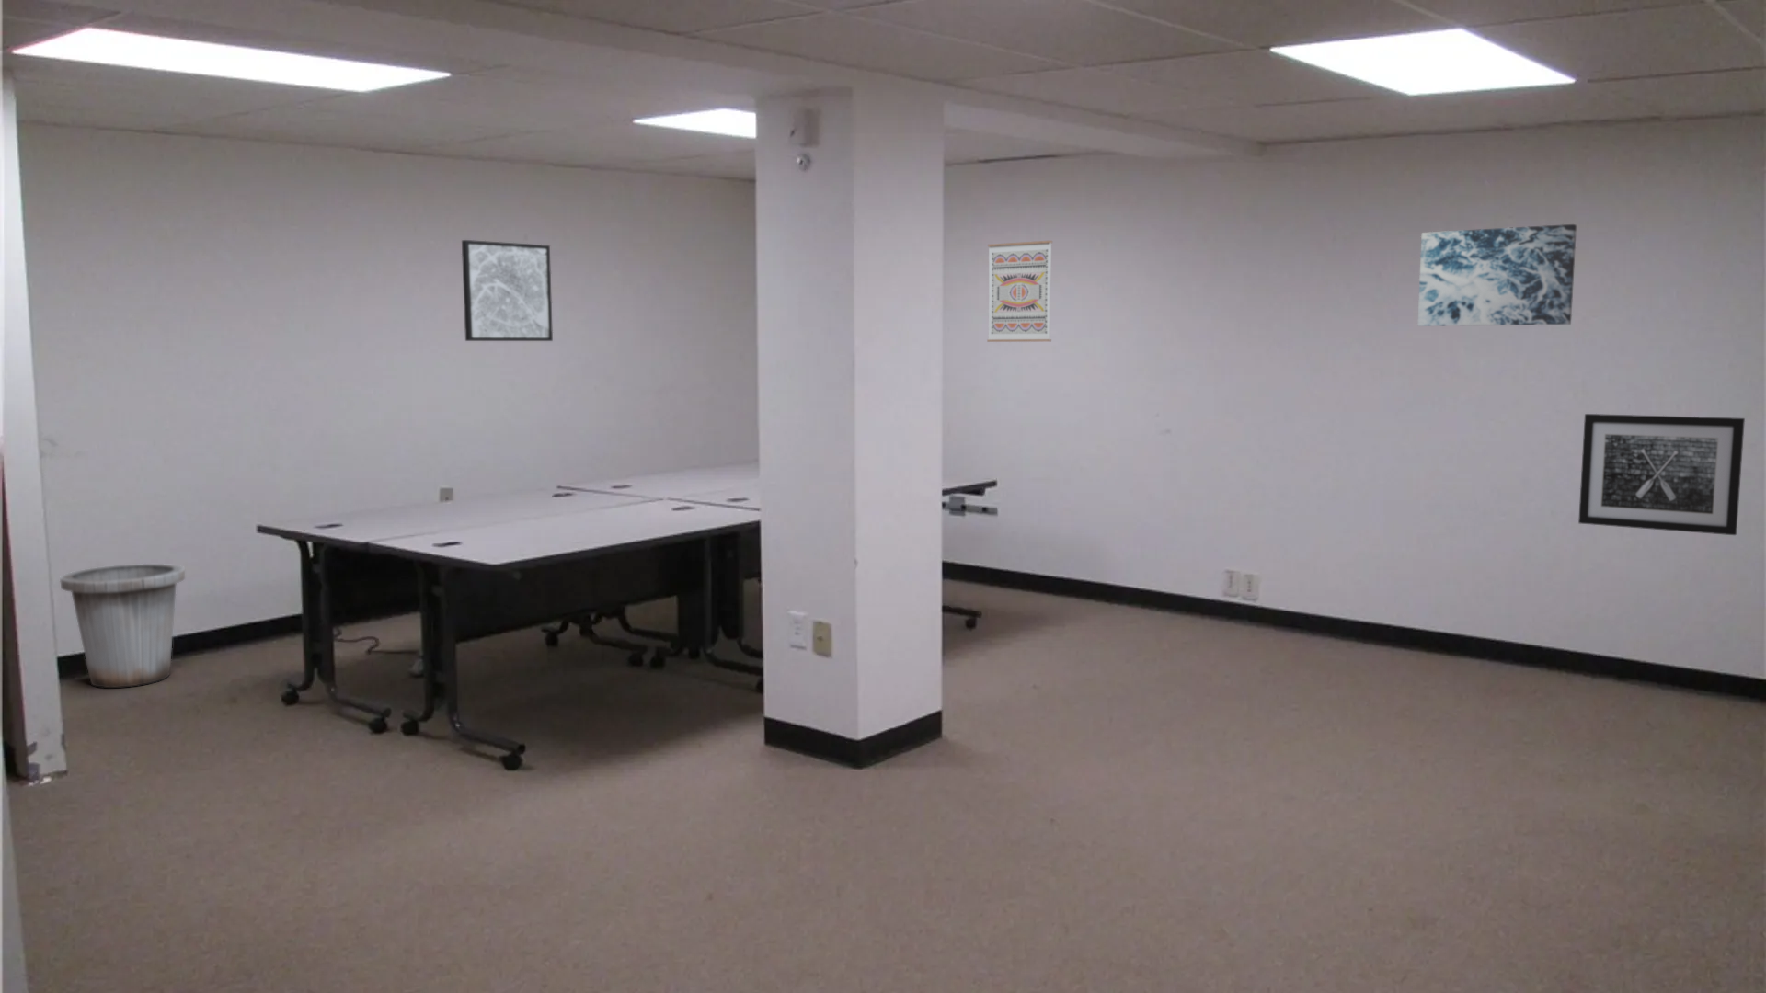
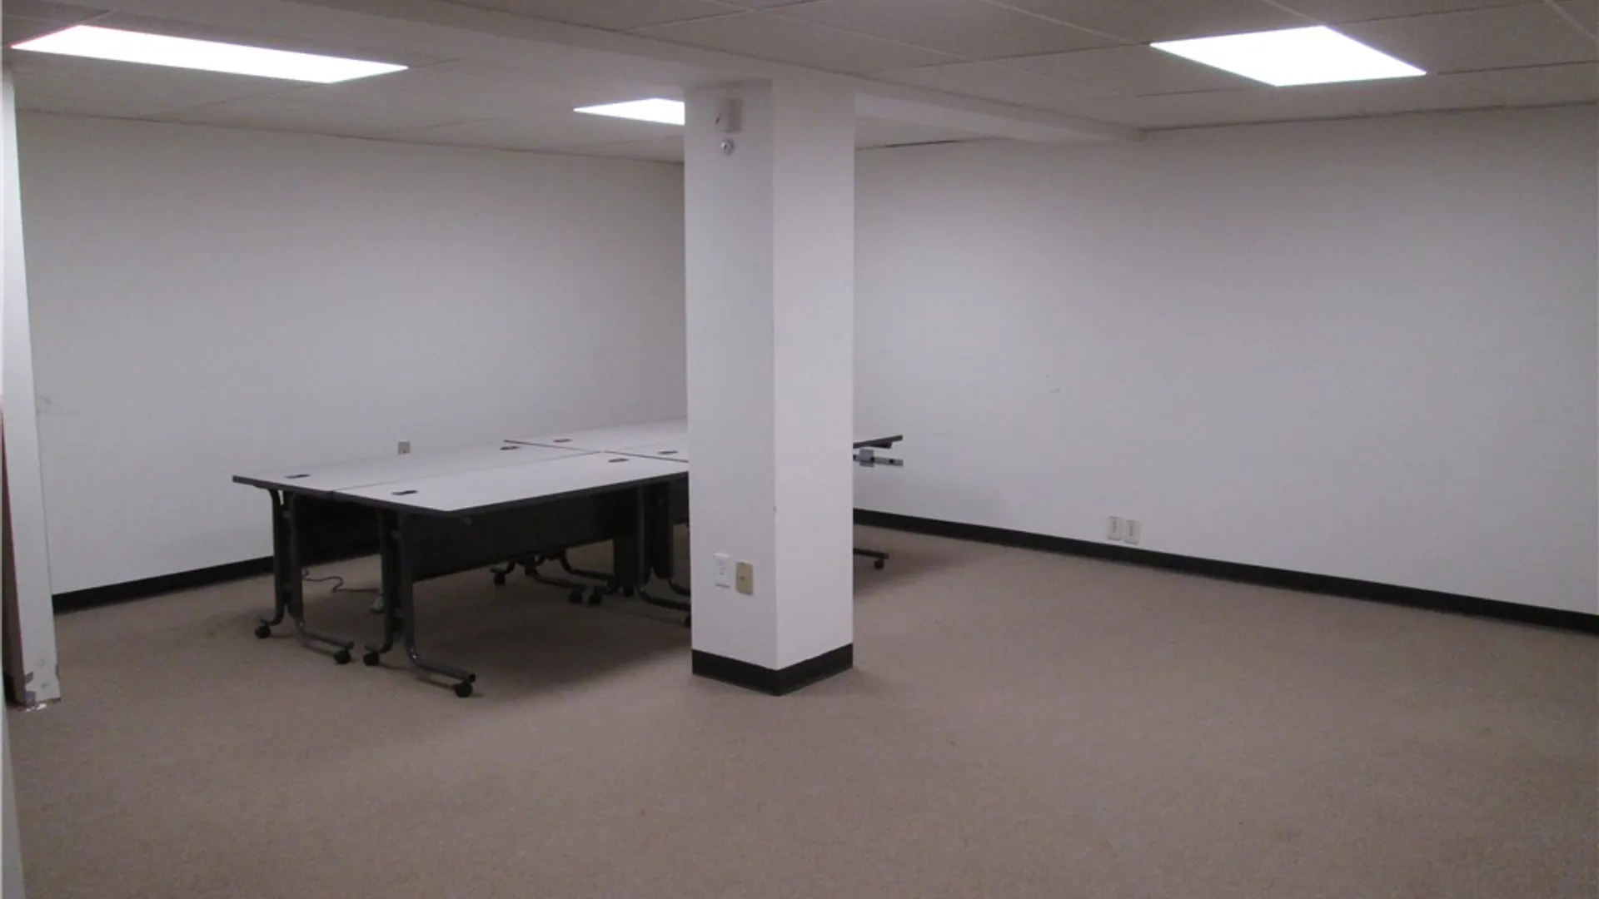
- wall art [461,239,554,342]
- wall art [986,240,1053,343]
- wall art [1417,223,1578,327]
- wall art [1578,412,1745,536]
- trash can [59,563,186,689]
